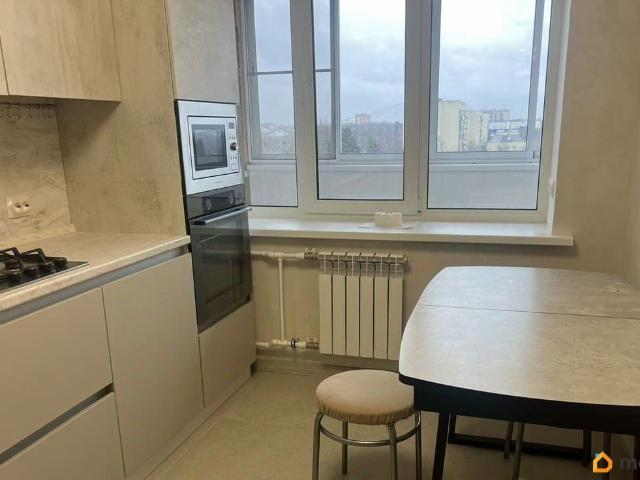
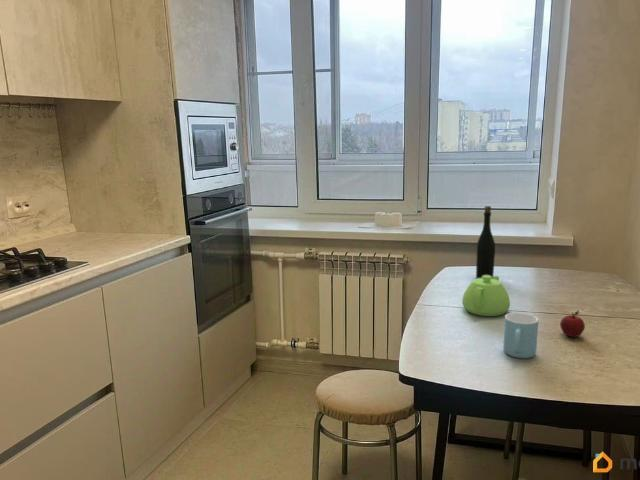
+ bottle [475,205,496,279]
+ apple [559,310,586,338]
+ teapot [461,275,511,317]
+ mug [502,312,539,359]
